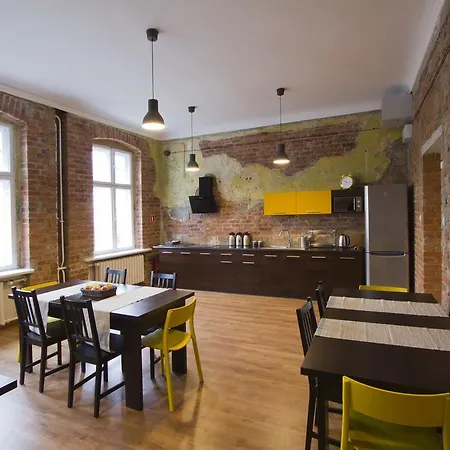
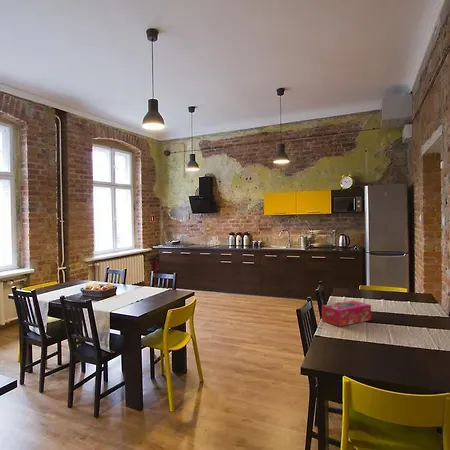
+ tissue box [321,299,372,328]
